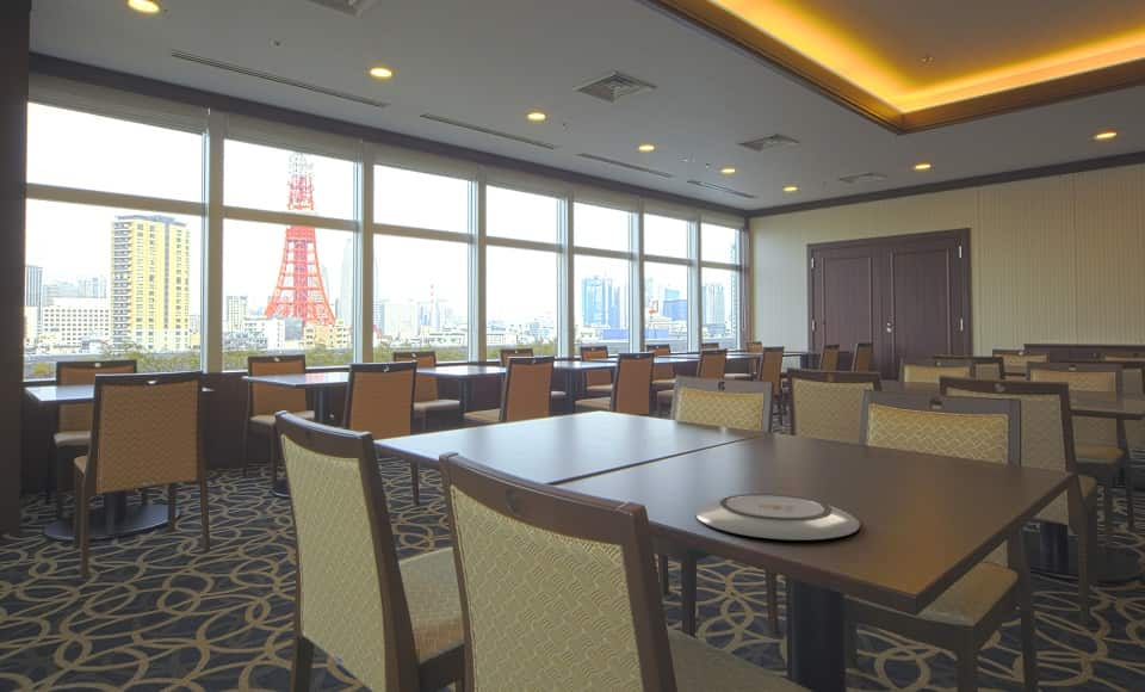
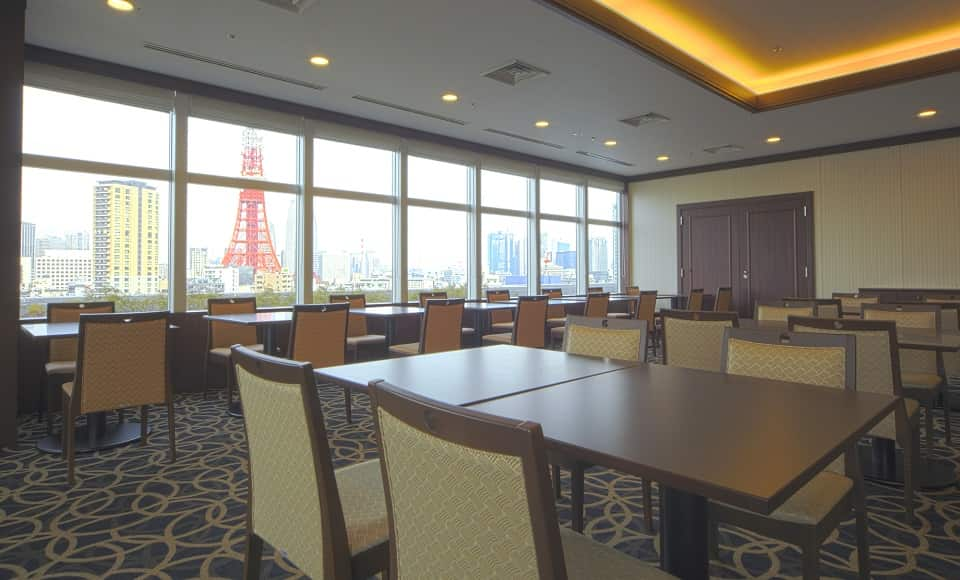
- plate [694,493,861,542]
